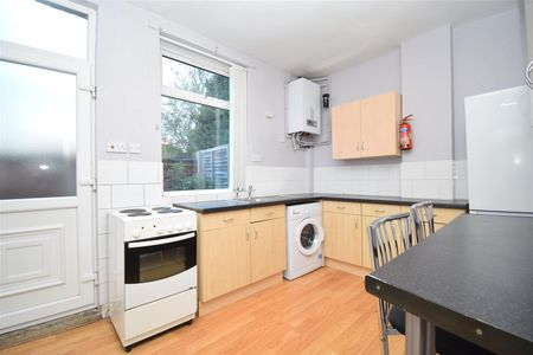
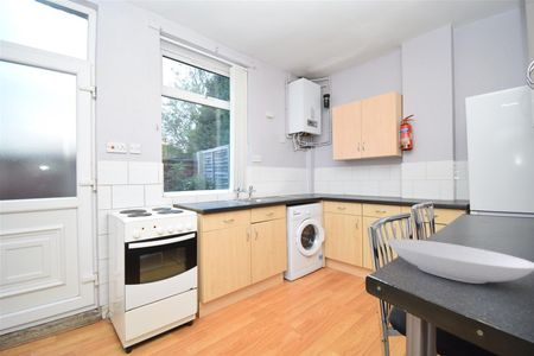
+ bowl [386,237,534,285]
